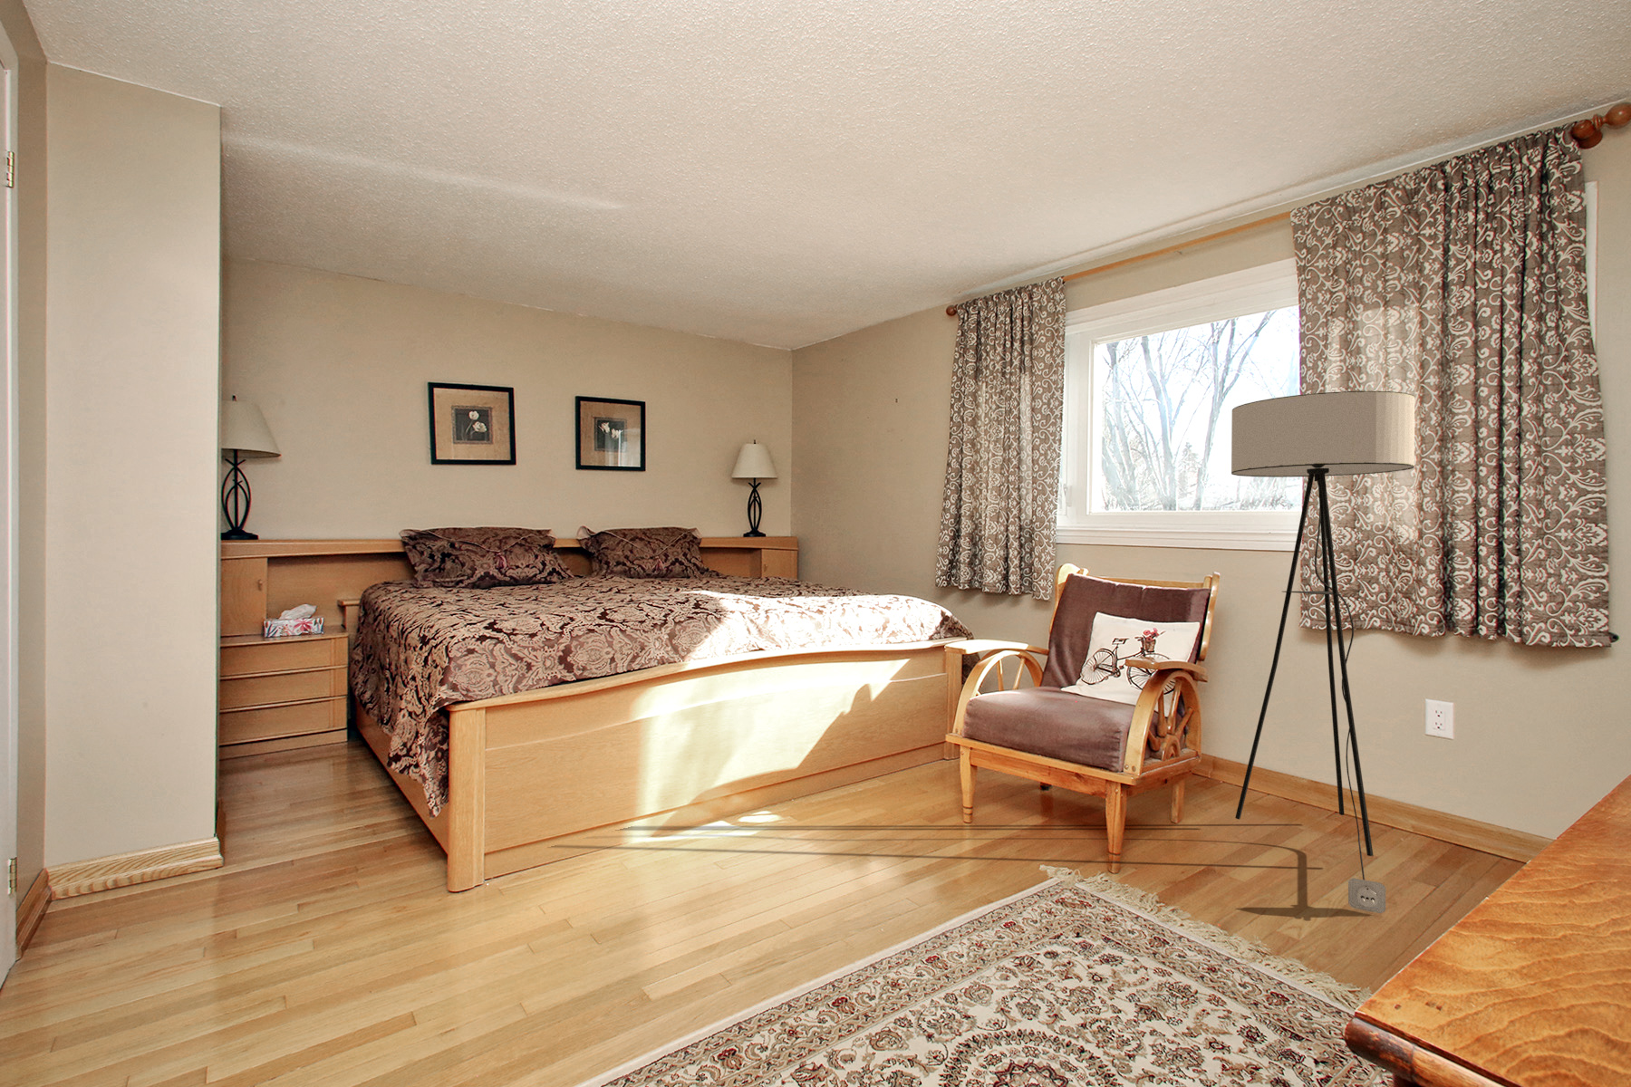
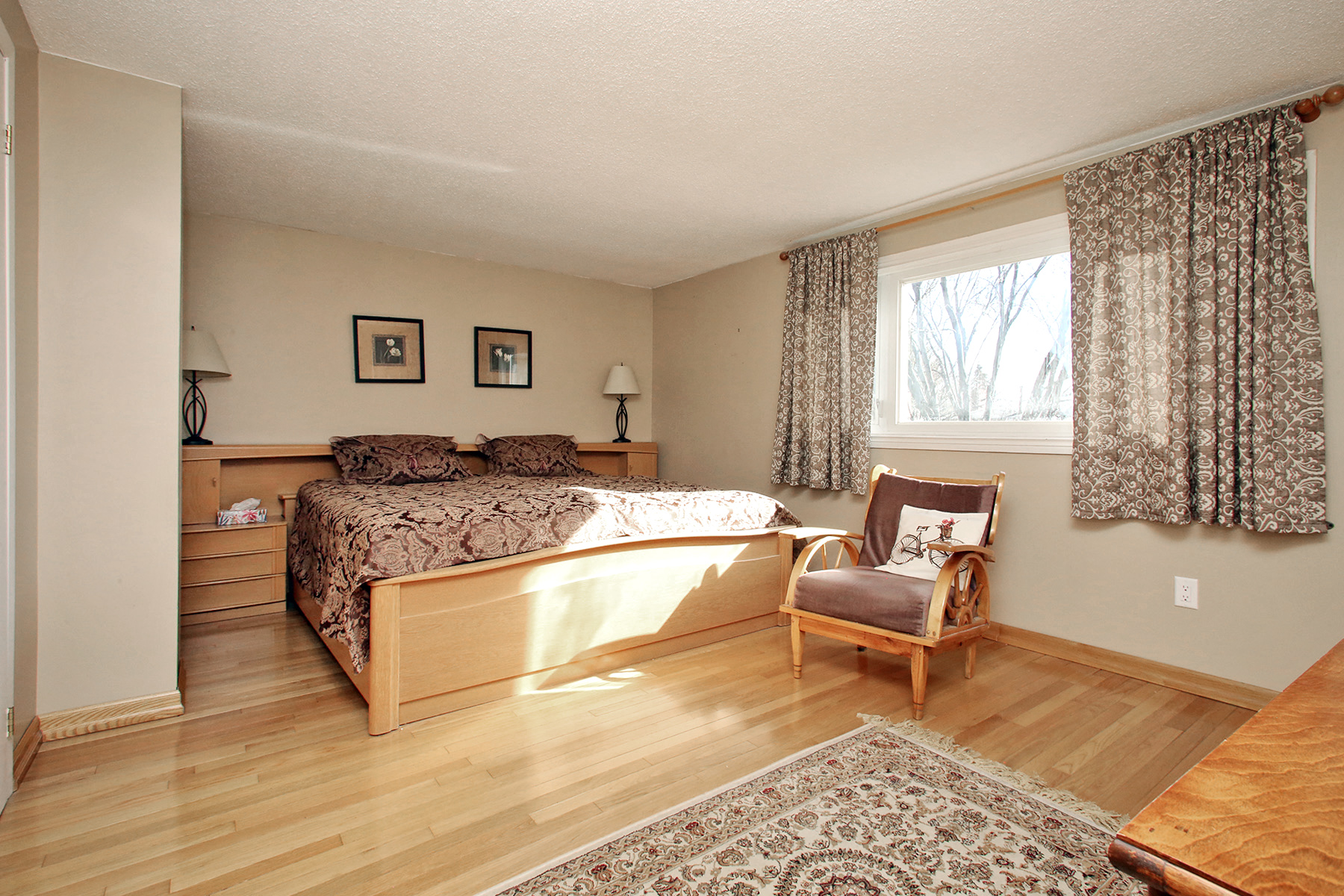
- floor lamp [1231,391,1415,914]
